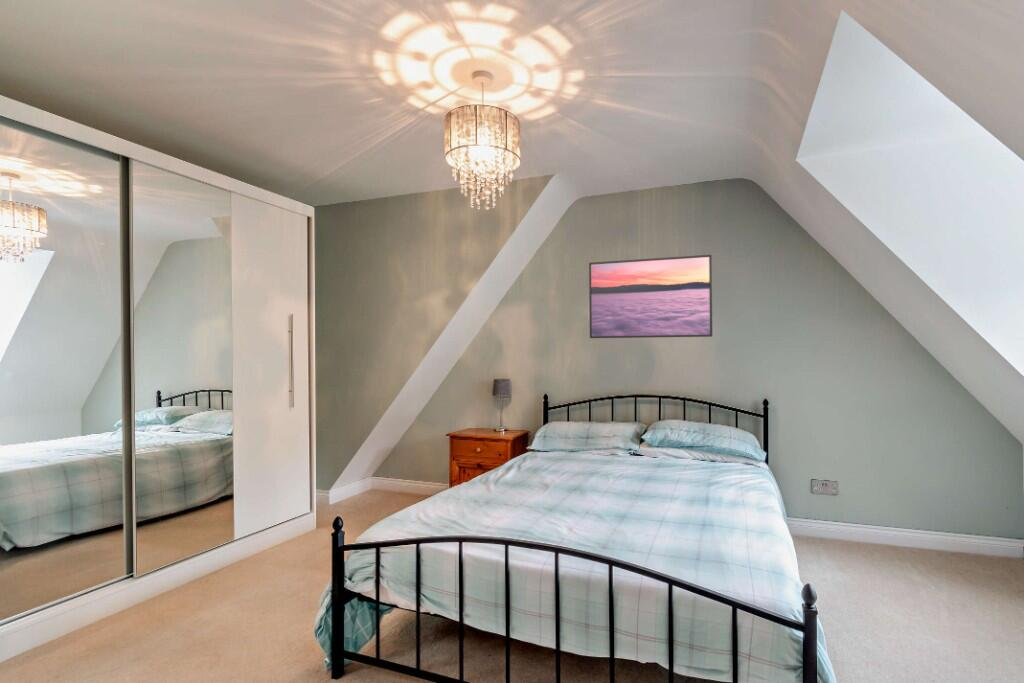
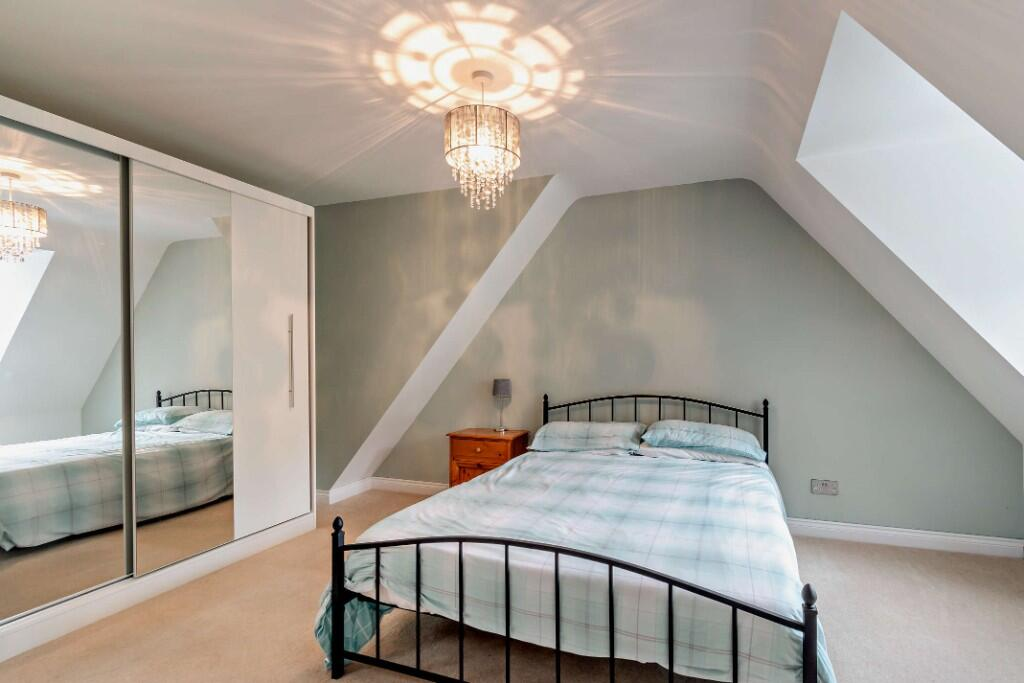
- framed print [588,254,713,339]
